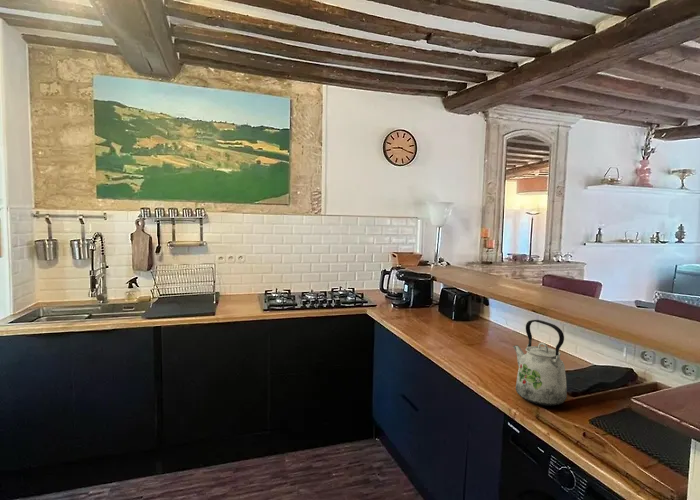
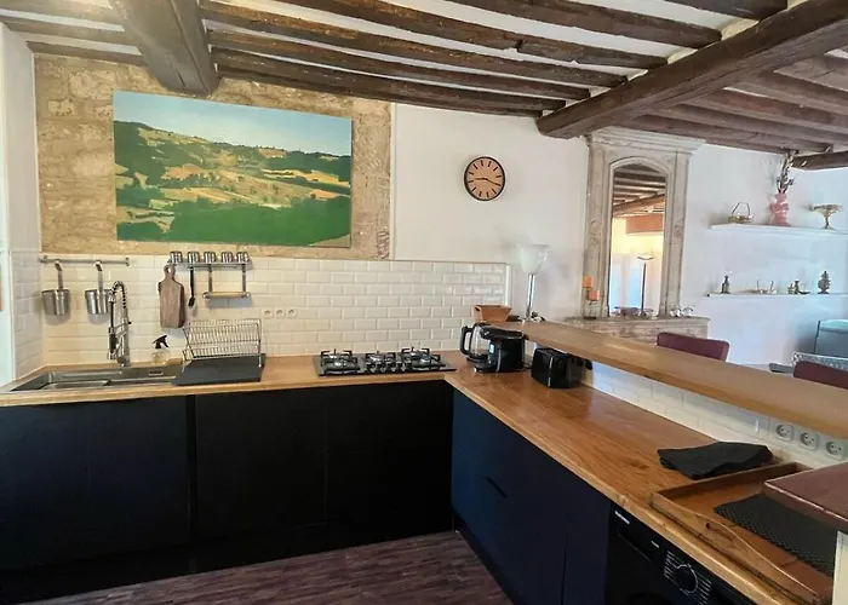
- kettle [512,319,568,407]
